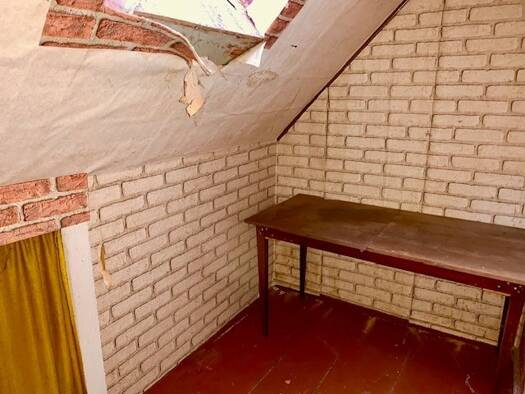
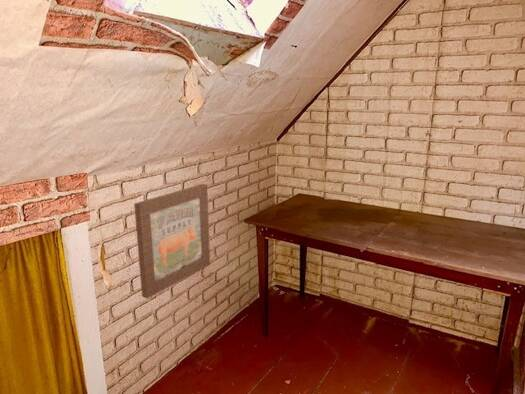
+ wall art [133,183,211,299]
